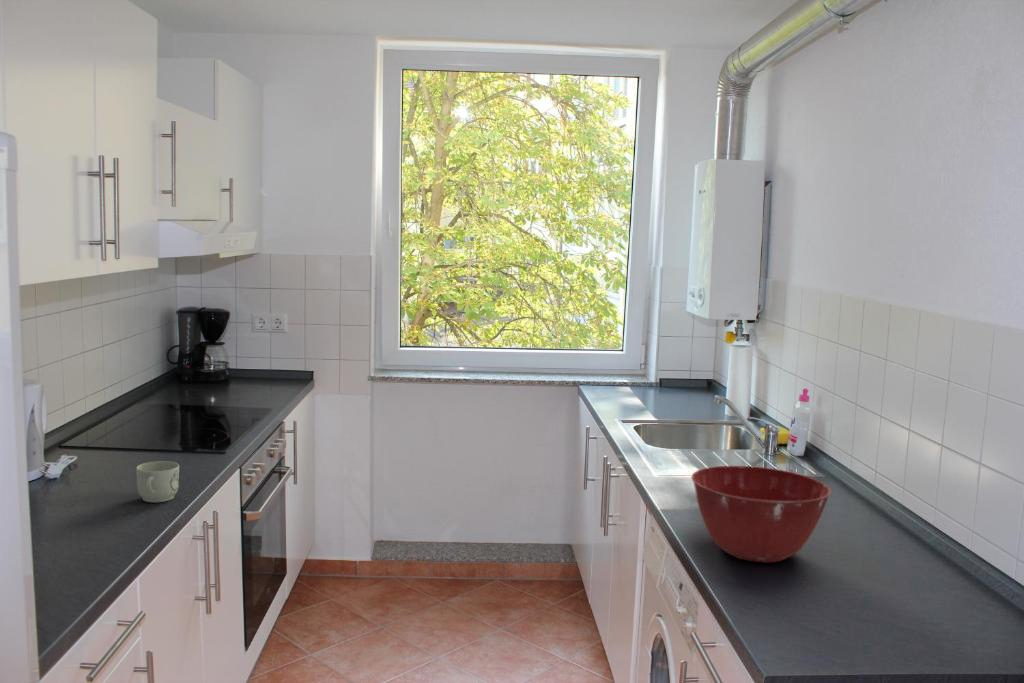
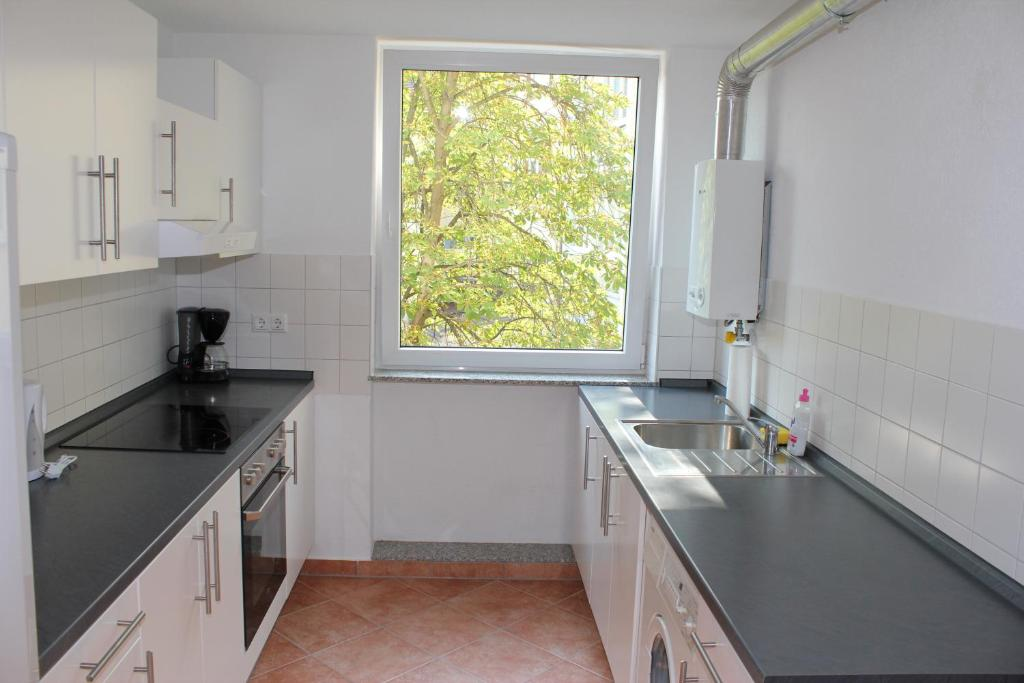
- mixing bowl [691,465,832,563]
- mug [135,460,180,503]
